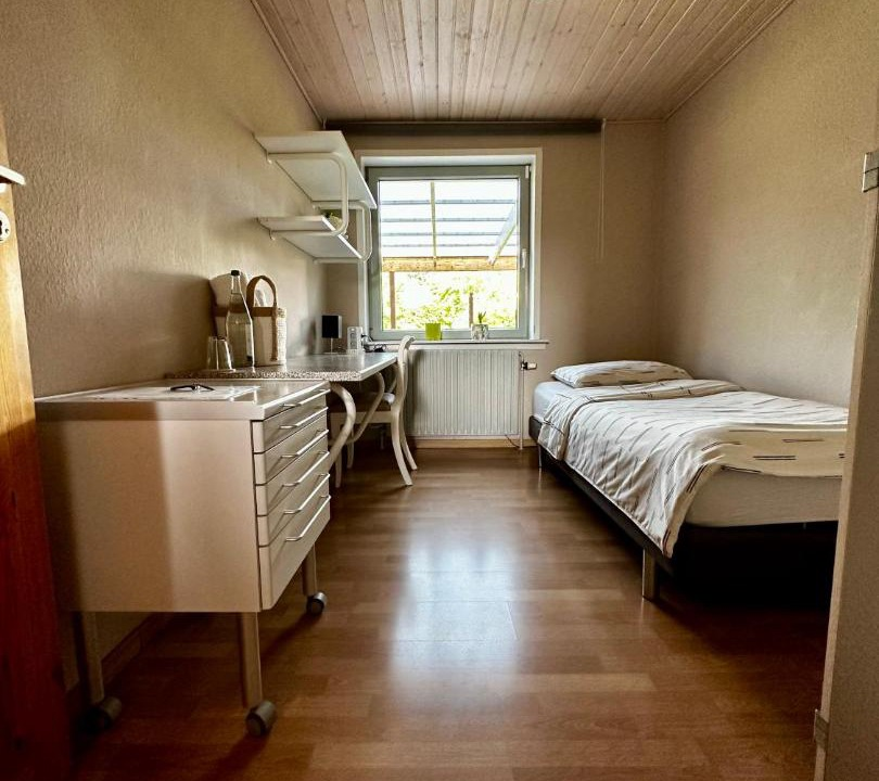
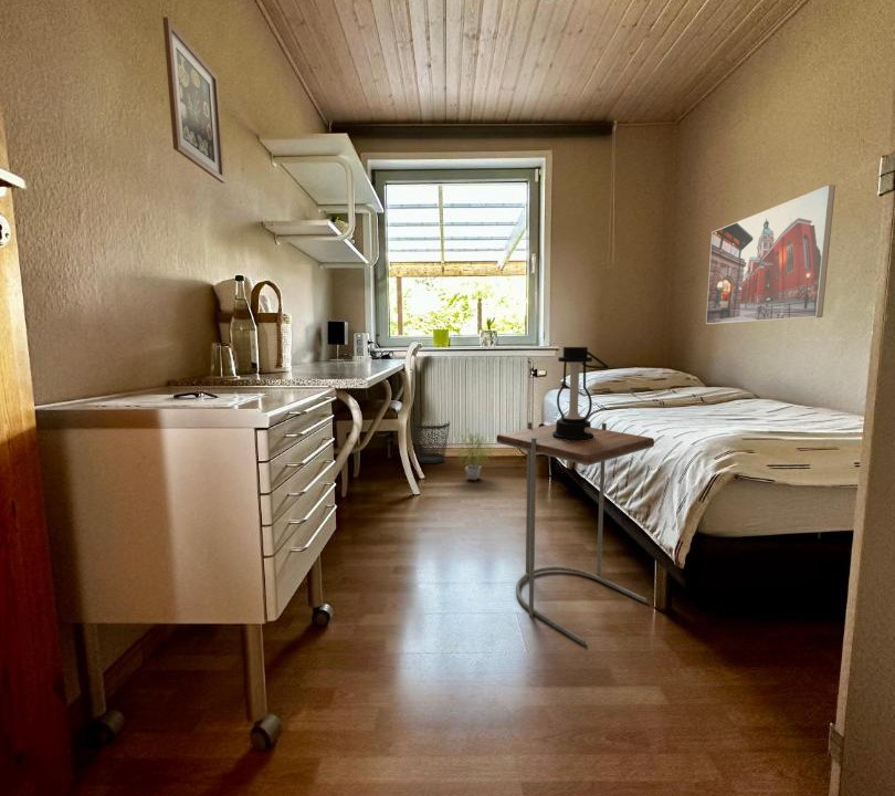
+ wastebasket [411,420,451,464]
+ potted plant [451,429,497,481]
+ lantern [552,346,610,441]
+ side table [496,421,655,646]
+ wall art [161,15,227,185]
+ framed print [705,184,836,325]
